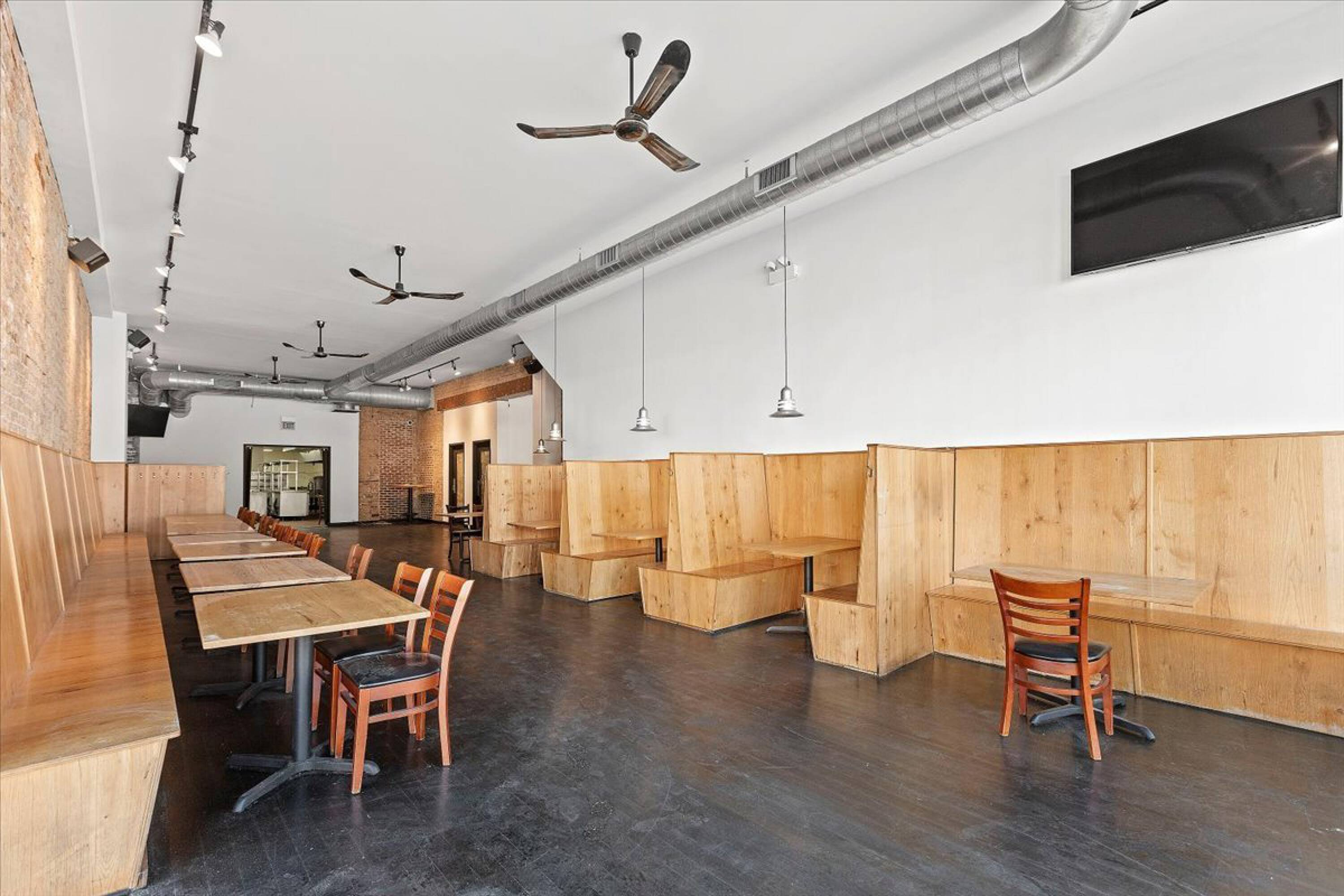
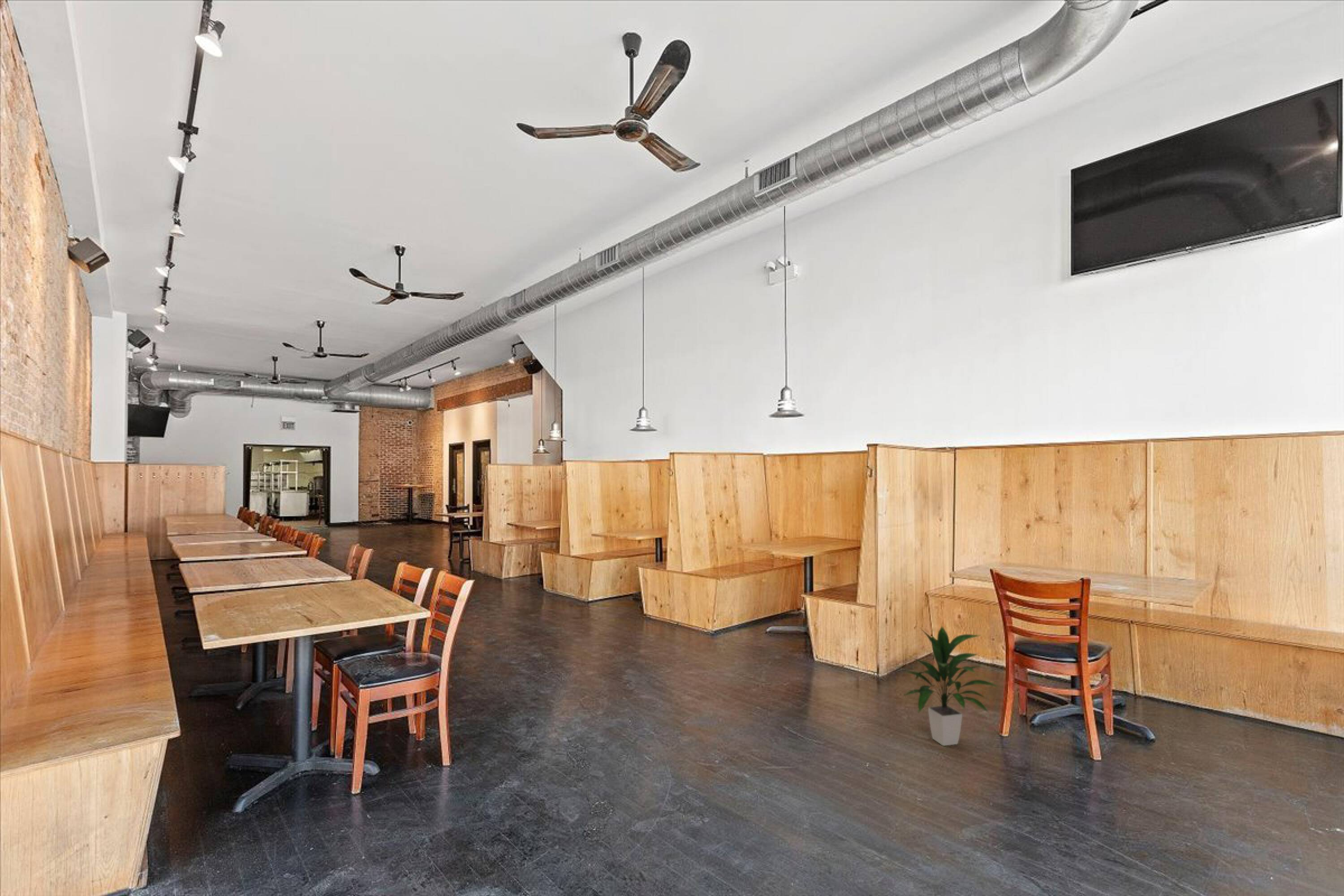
+ indoor plant [901,625,1001,746]
